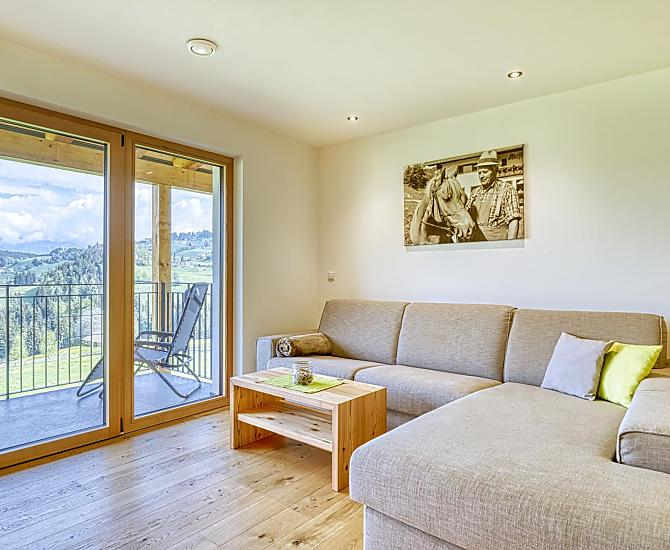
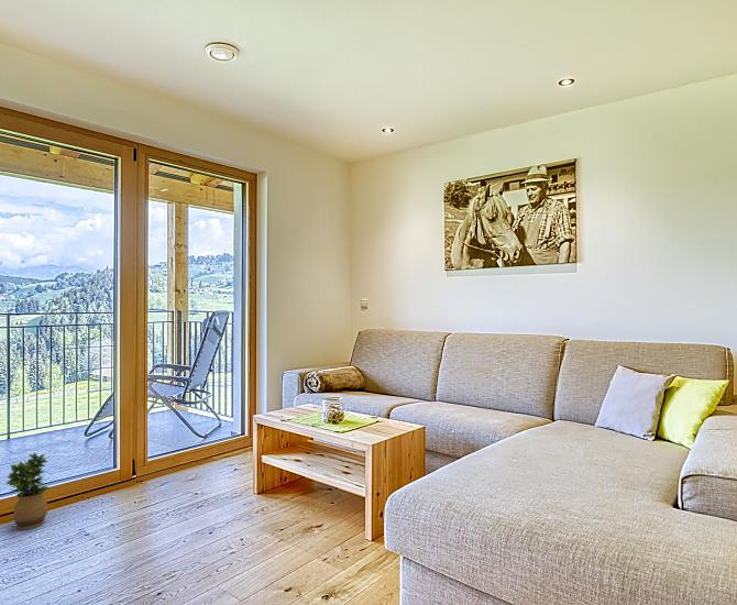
+ potted plant [6,452,51,530]
